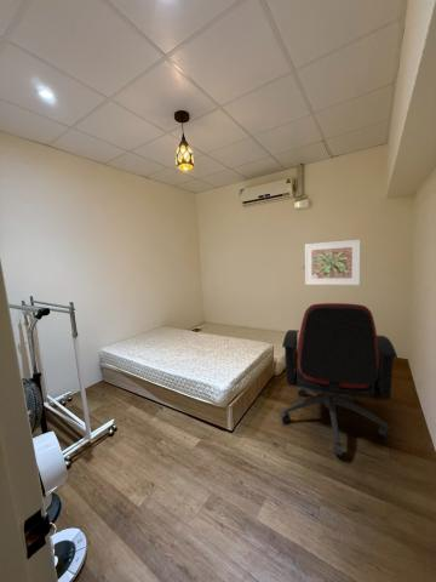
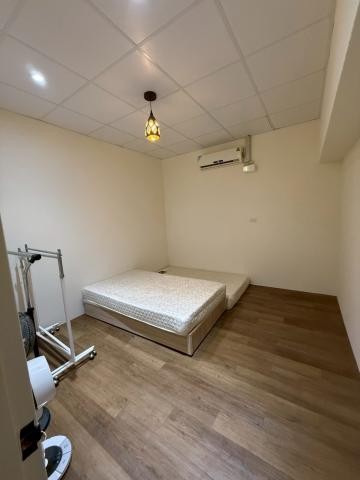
- office chair [279,302,398,457]
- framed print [304,239,361,286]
